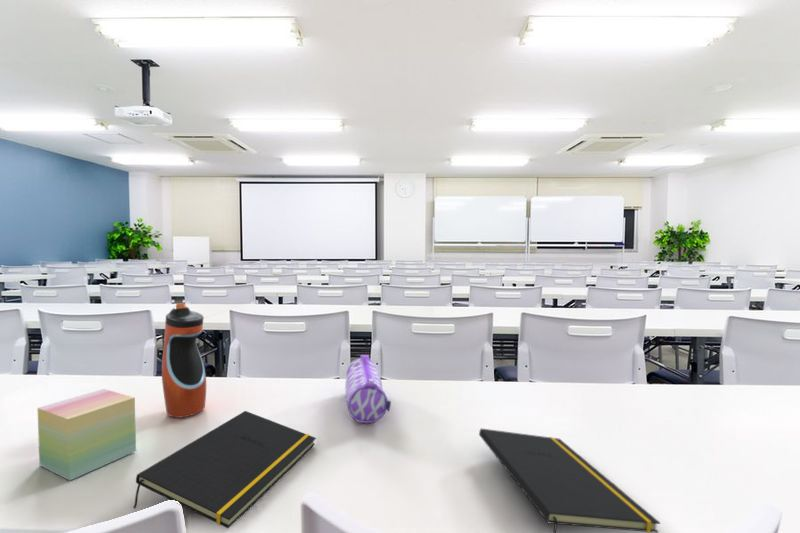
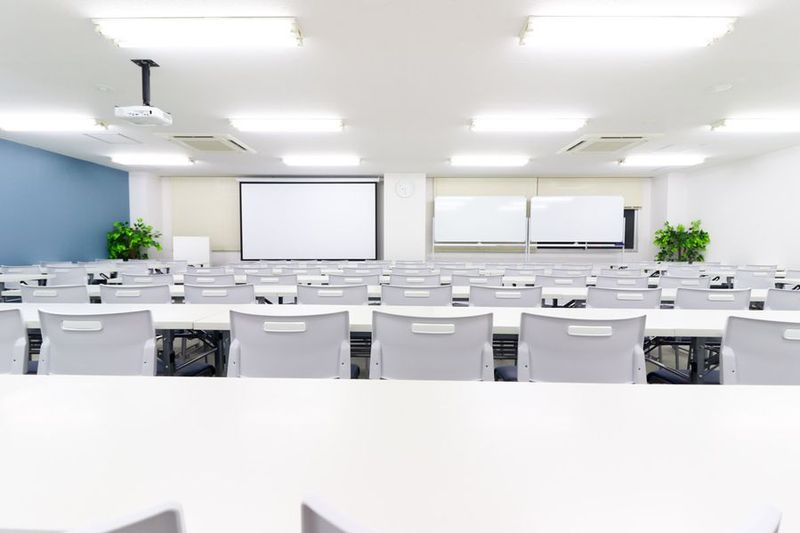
- pencil case [344,354,392,424]
- notepad [132,410,317,529]
- water bottle [161,302,207,419]
- sticky notes [37,388,137,481]
- notepad [478,428,661,533]
